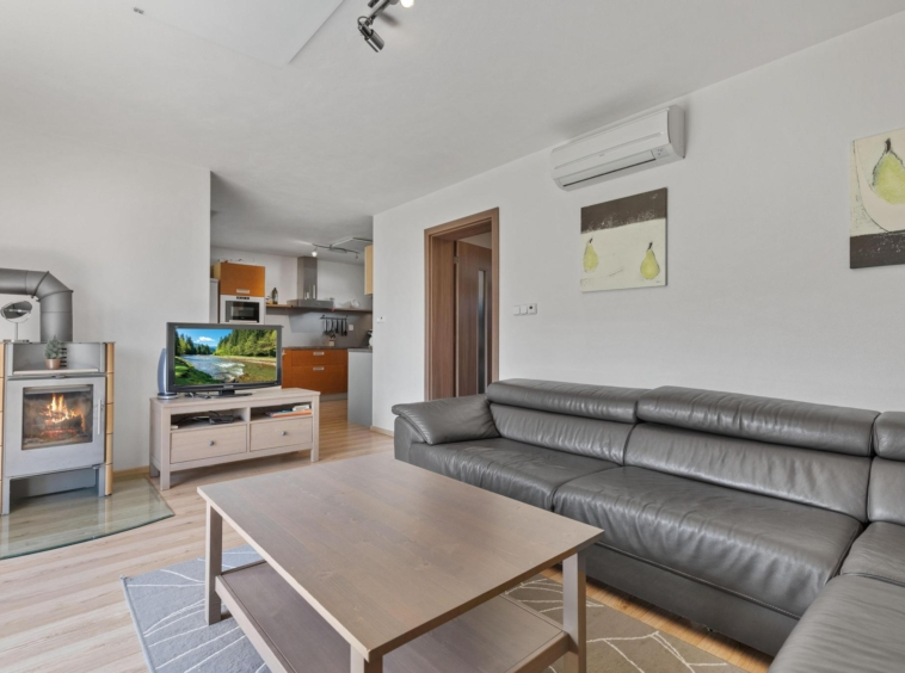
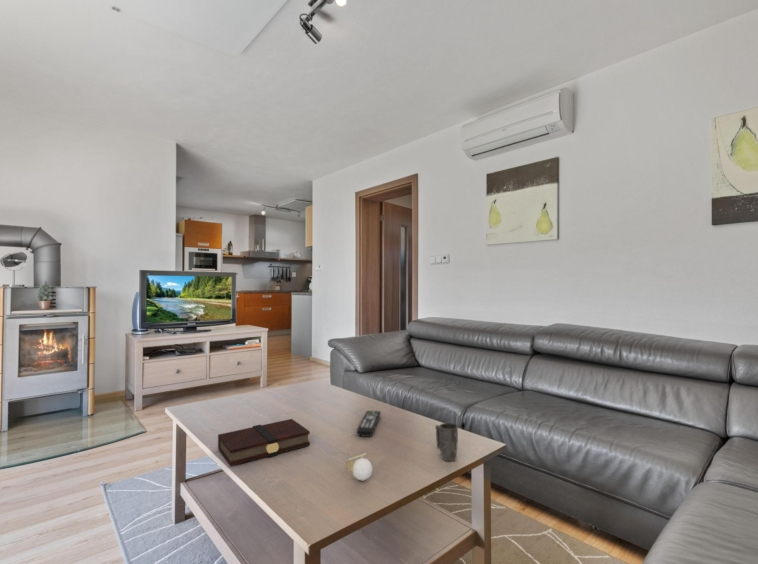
+ mug [434,422,459,462]
+ fruit [344,452,374,482]
+ remote control [356,410,382,438]
+ book [217,418,311,467]
